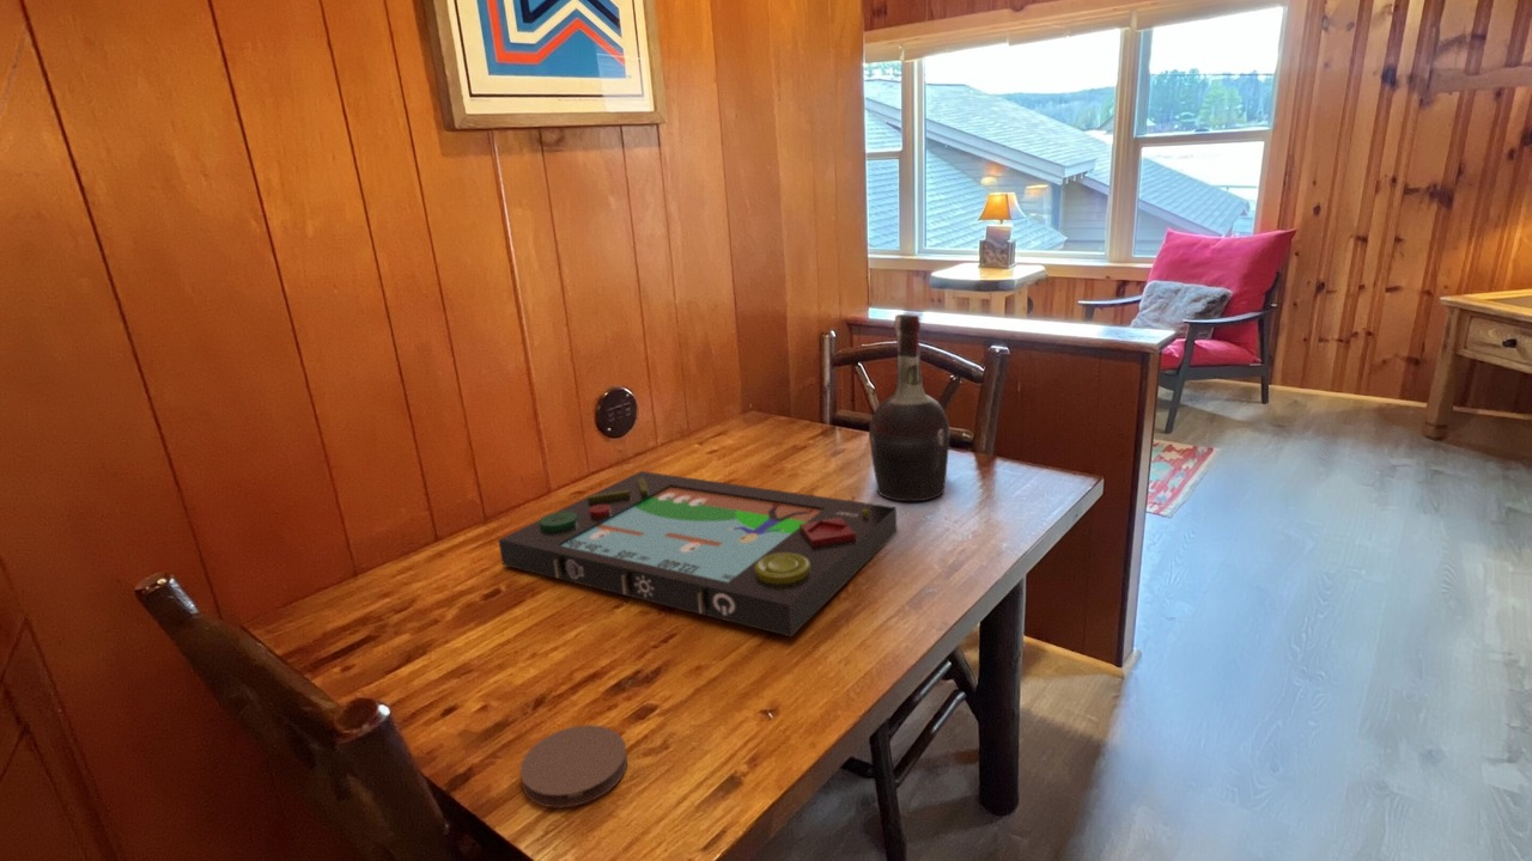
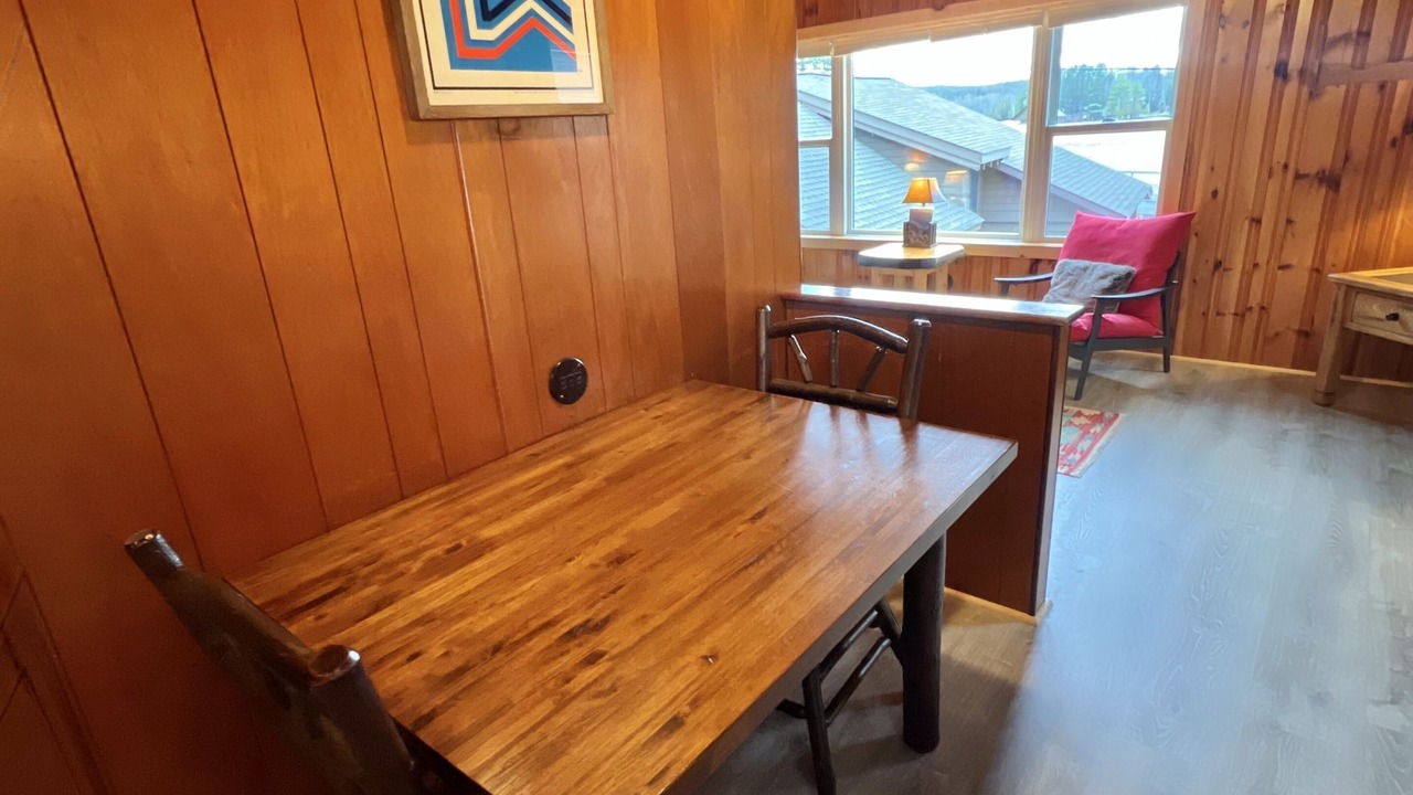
- coaster [519,723,628,808]
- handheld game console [497,470,898,637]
- cognac bottle [868,313,952,502]
